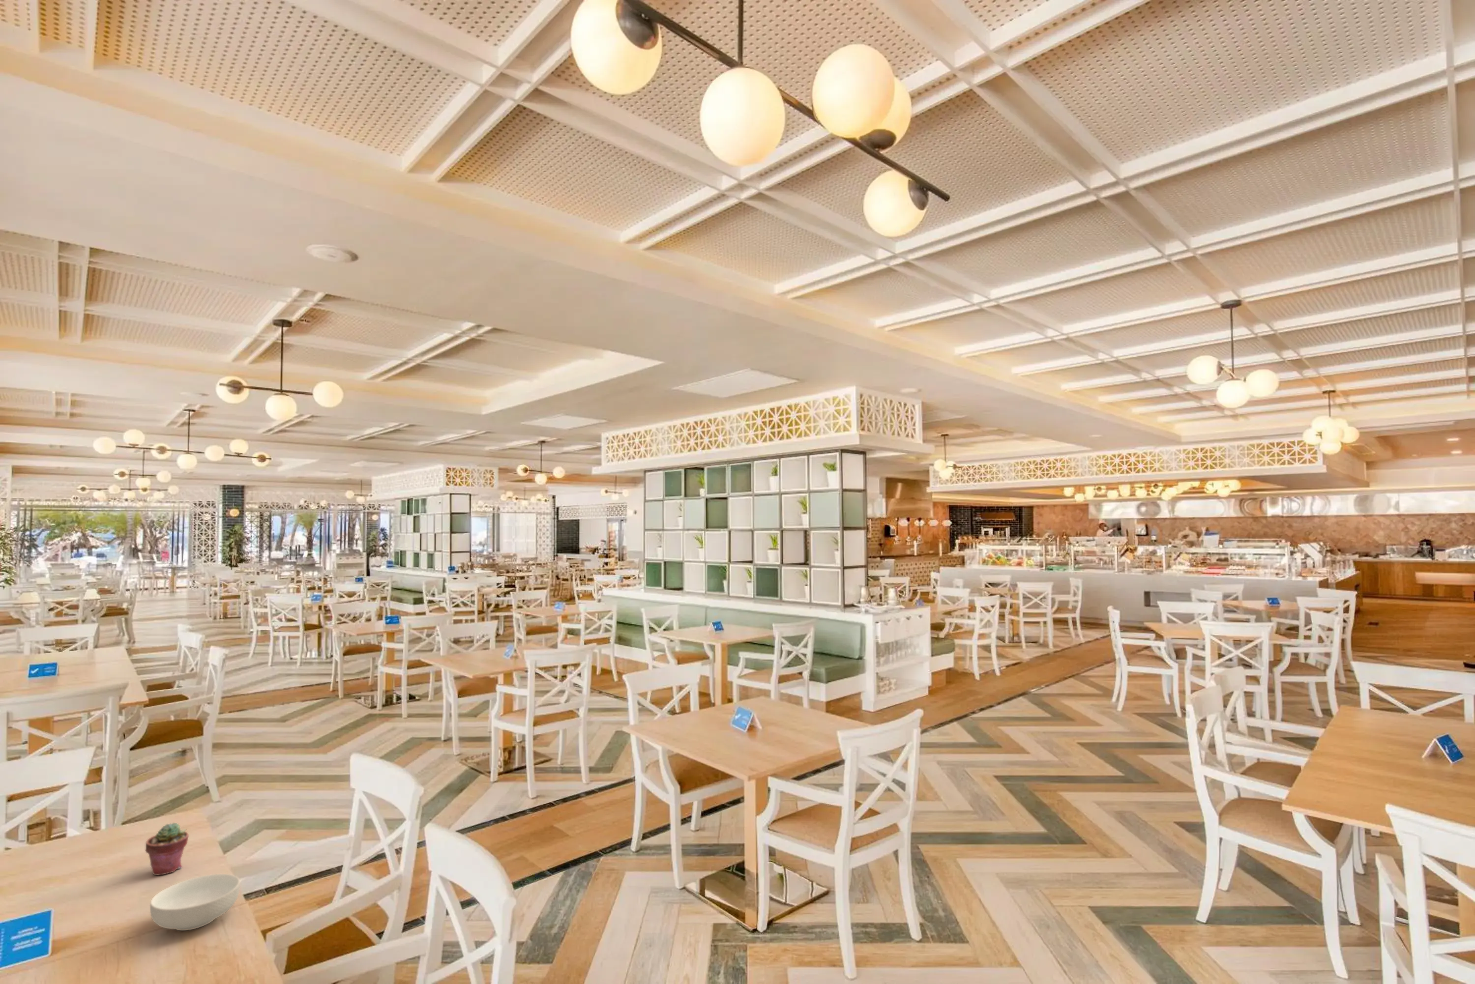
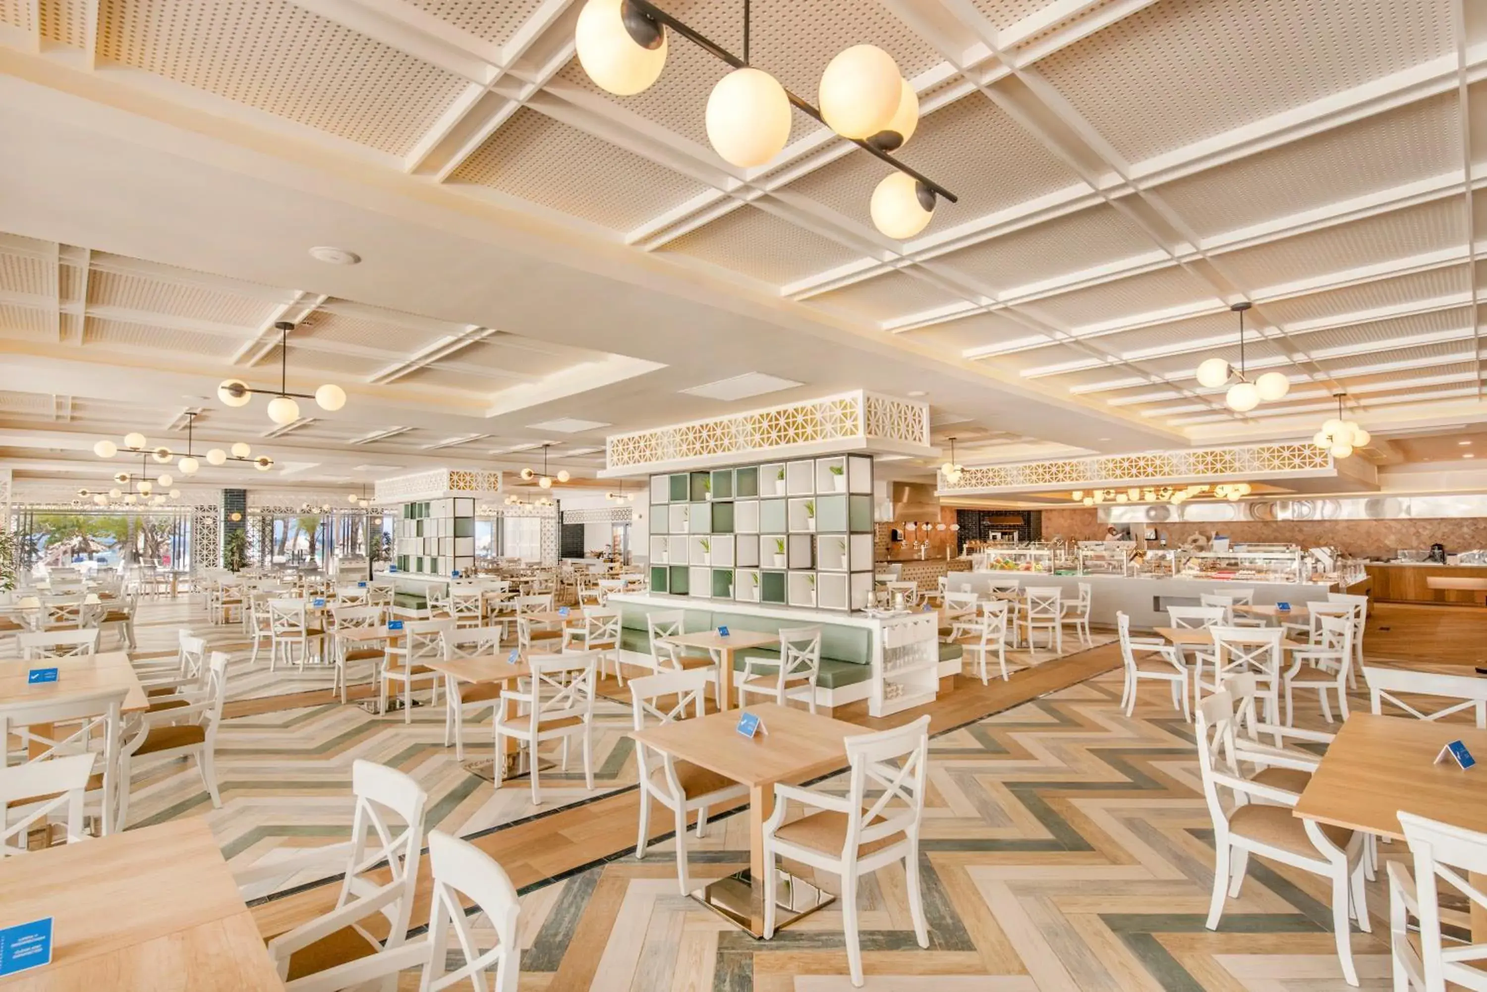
- cereal bowl [149,873,241,931]
- potted succulent [145,823,189,876]
